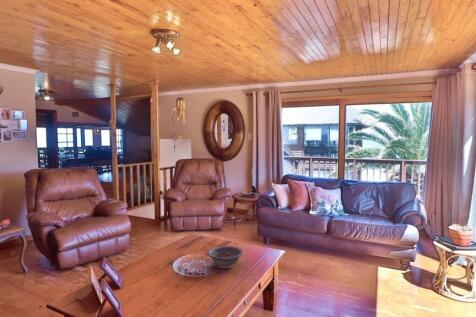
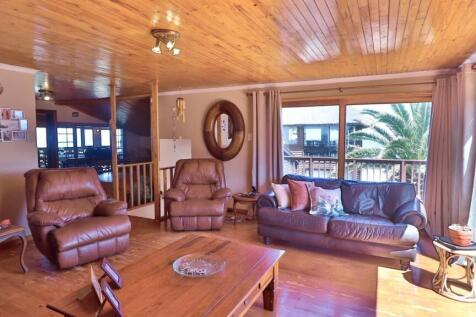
- decorative bowl [207,245,244,269]
